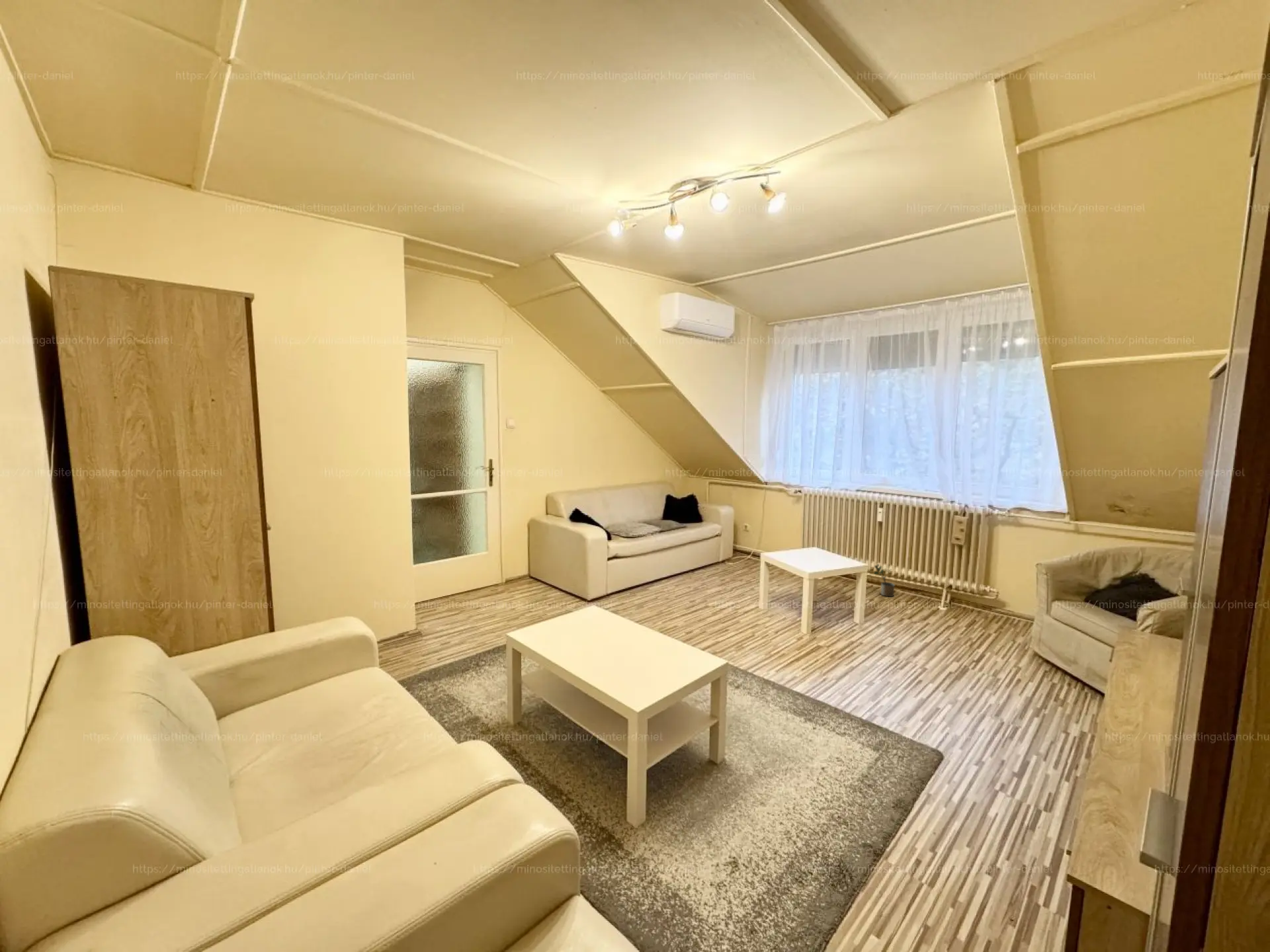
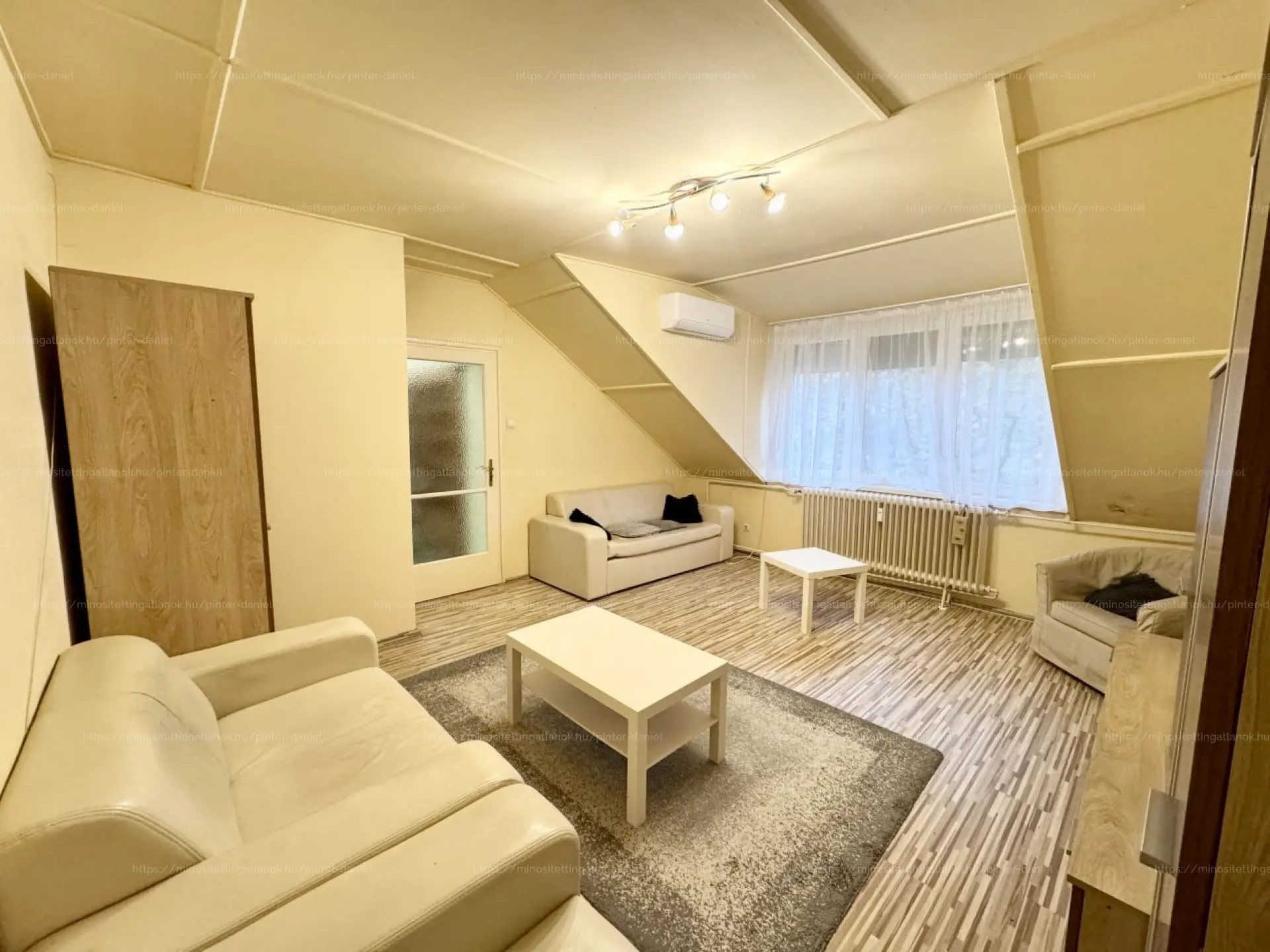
- potted plant [873,563,896,597]
